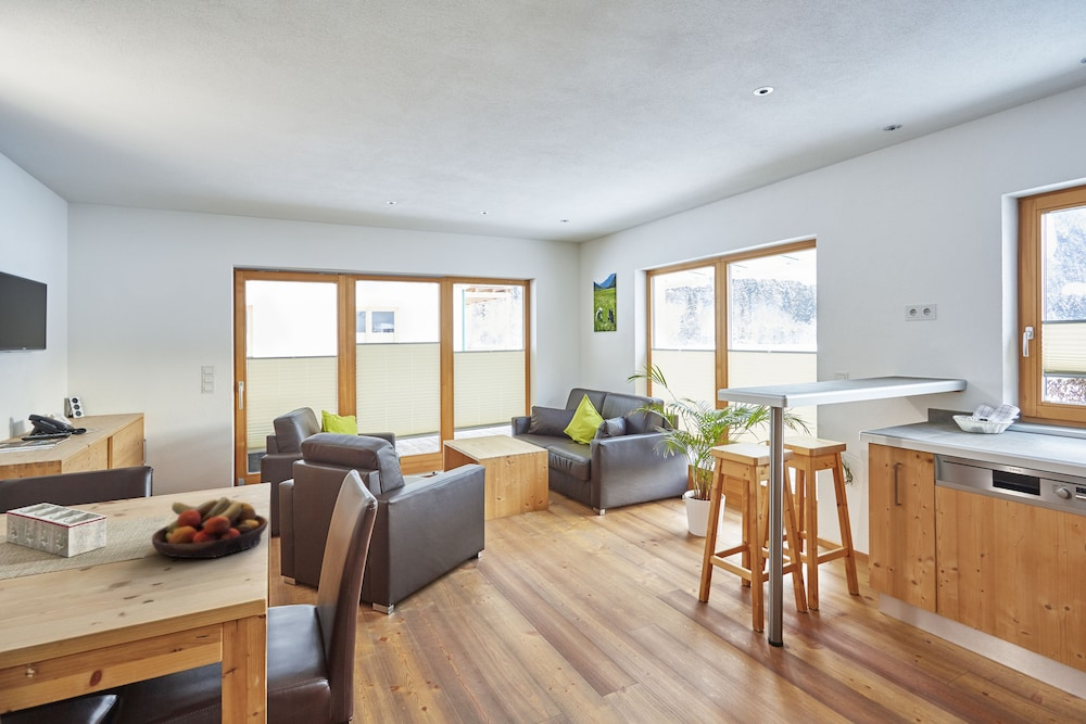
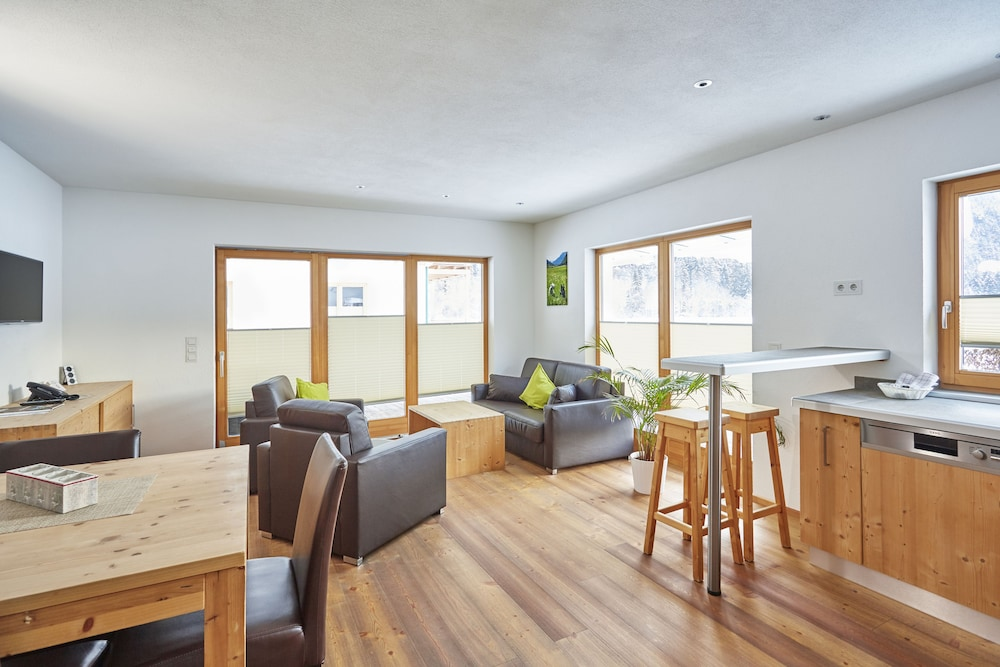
- fruit bowl [151,496,269,559]
